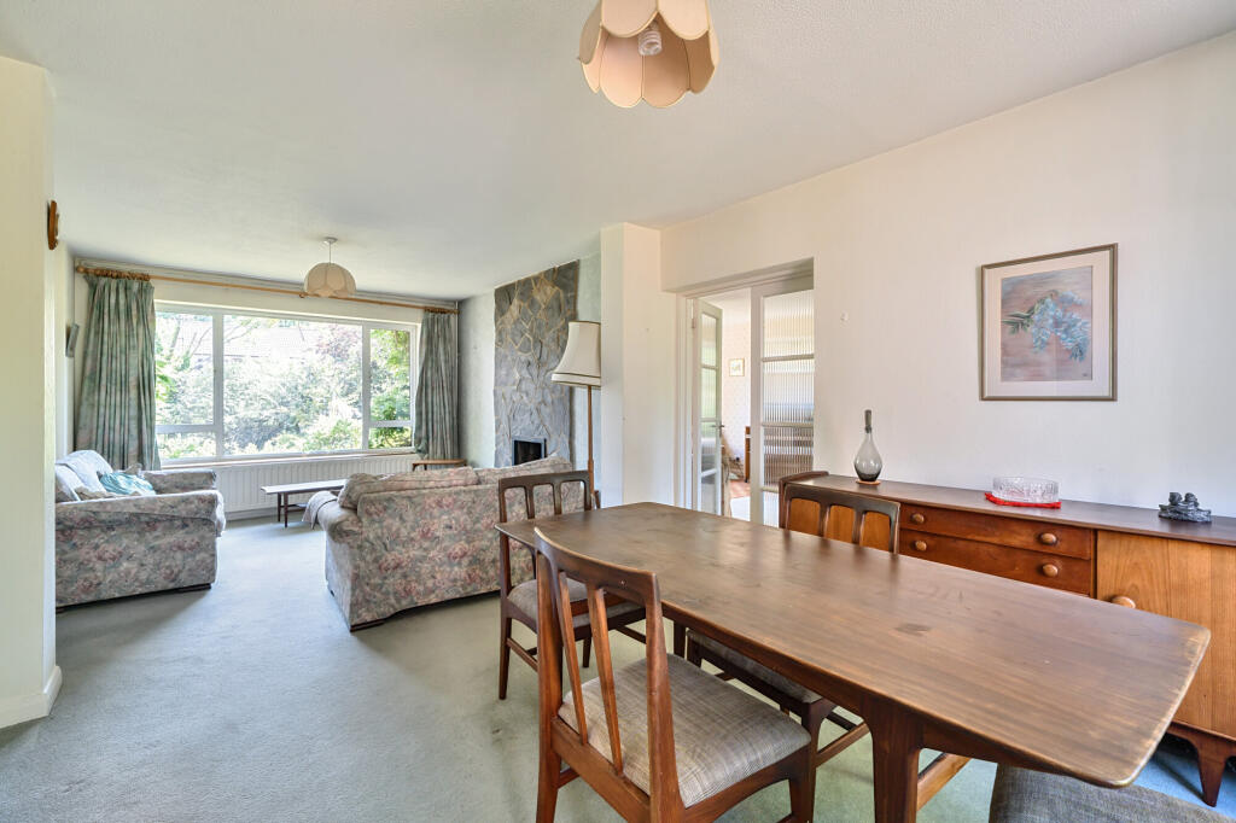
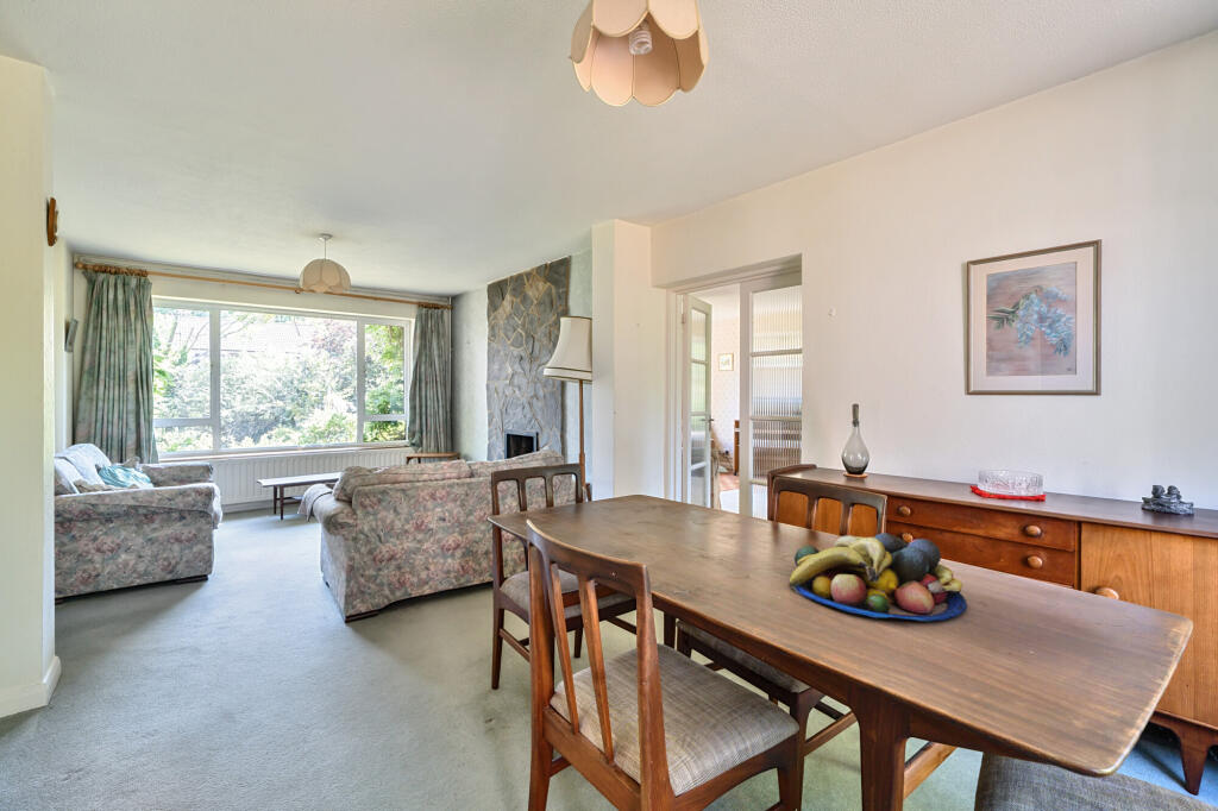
+ fruit bowl [787,532,968,622]
